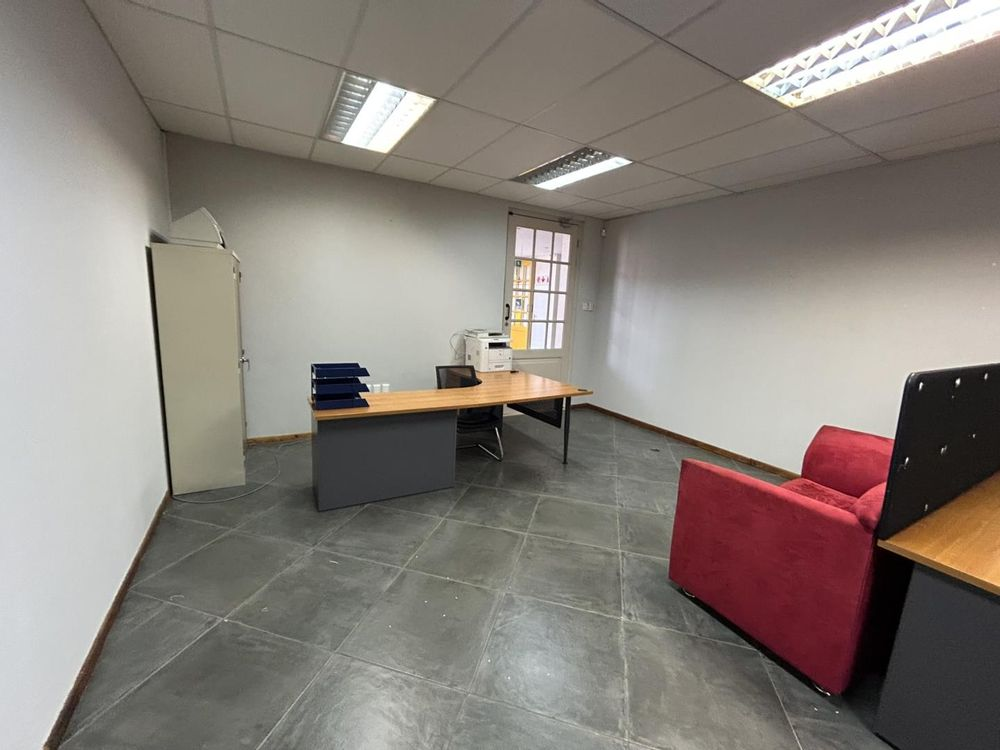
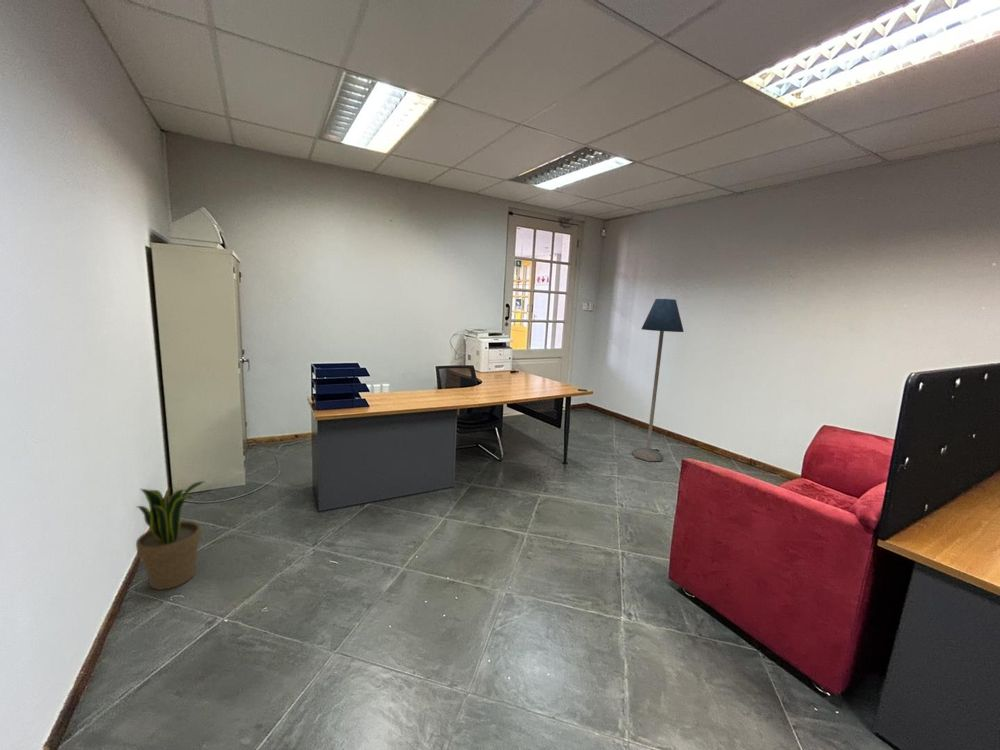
+ floor lamp [631,298,685,462]
+ potted plant [135,480,206,591]
